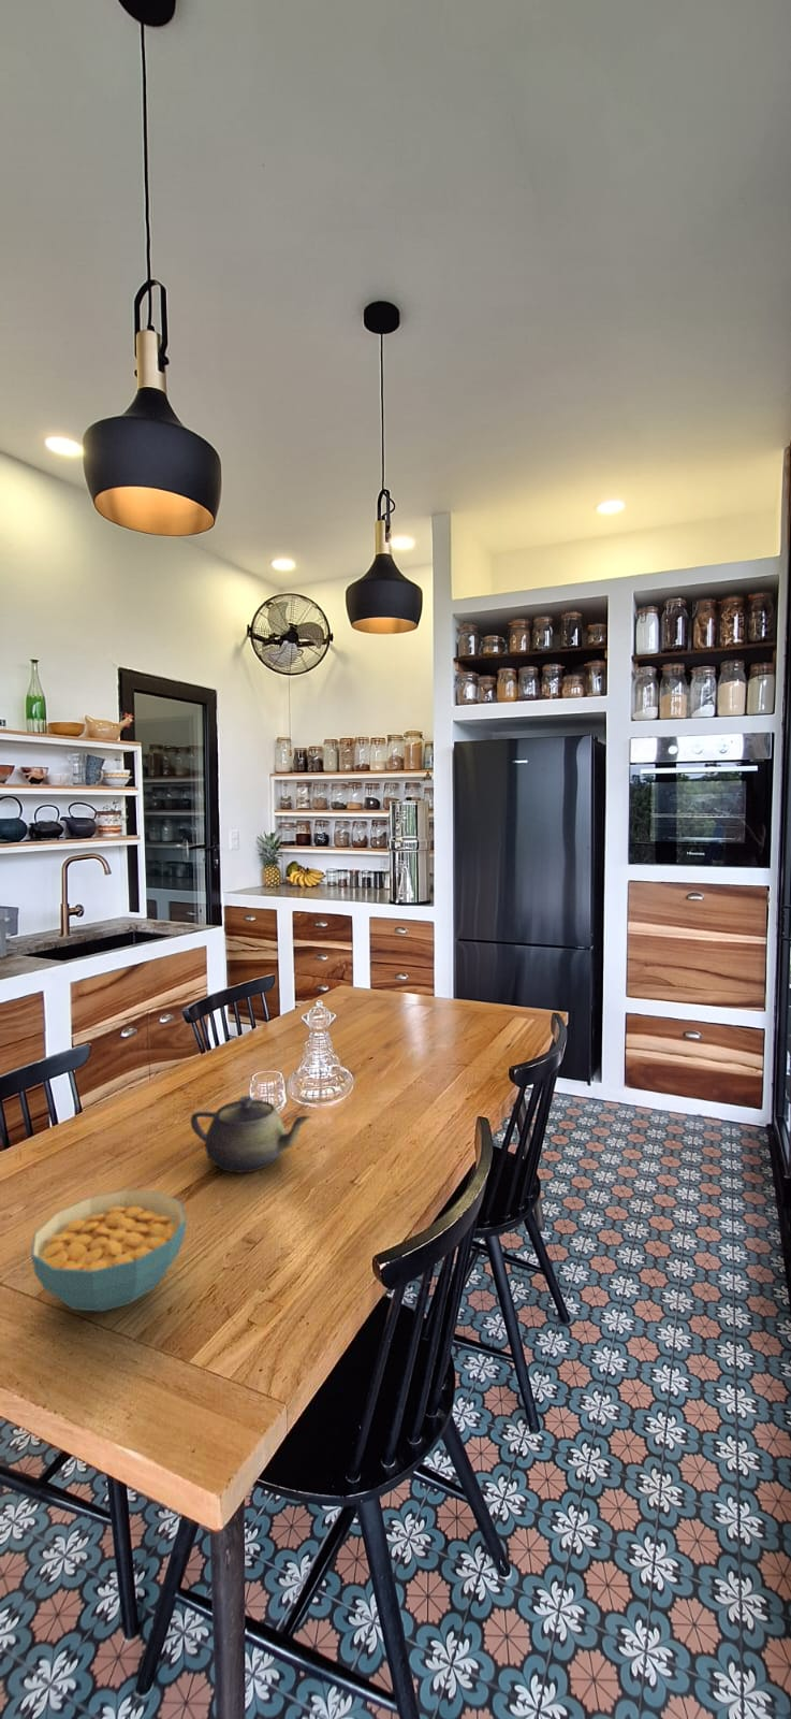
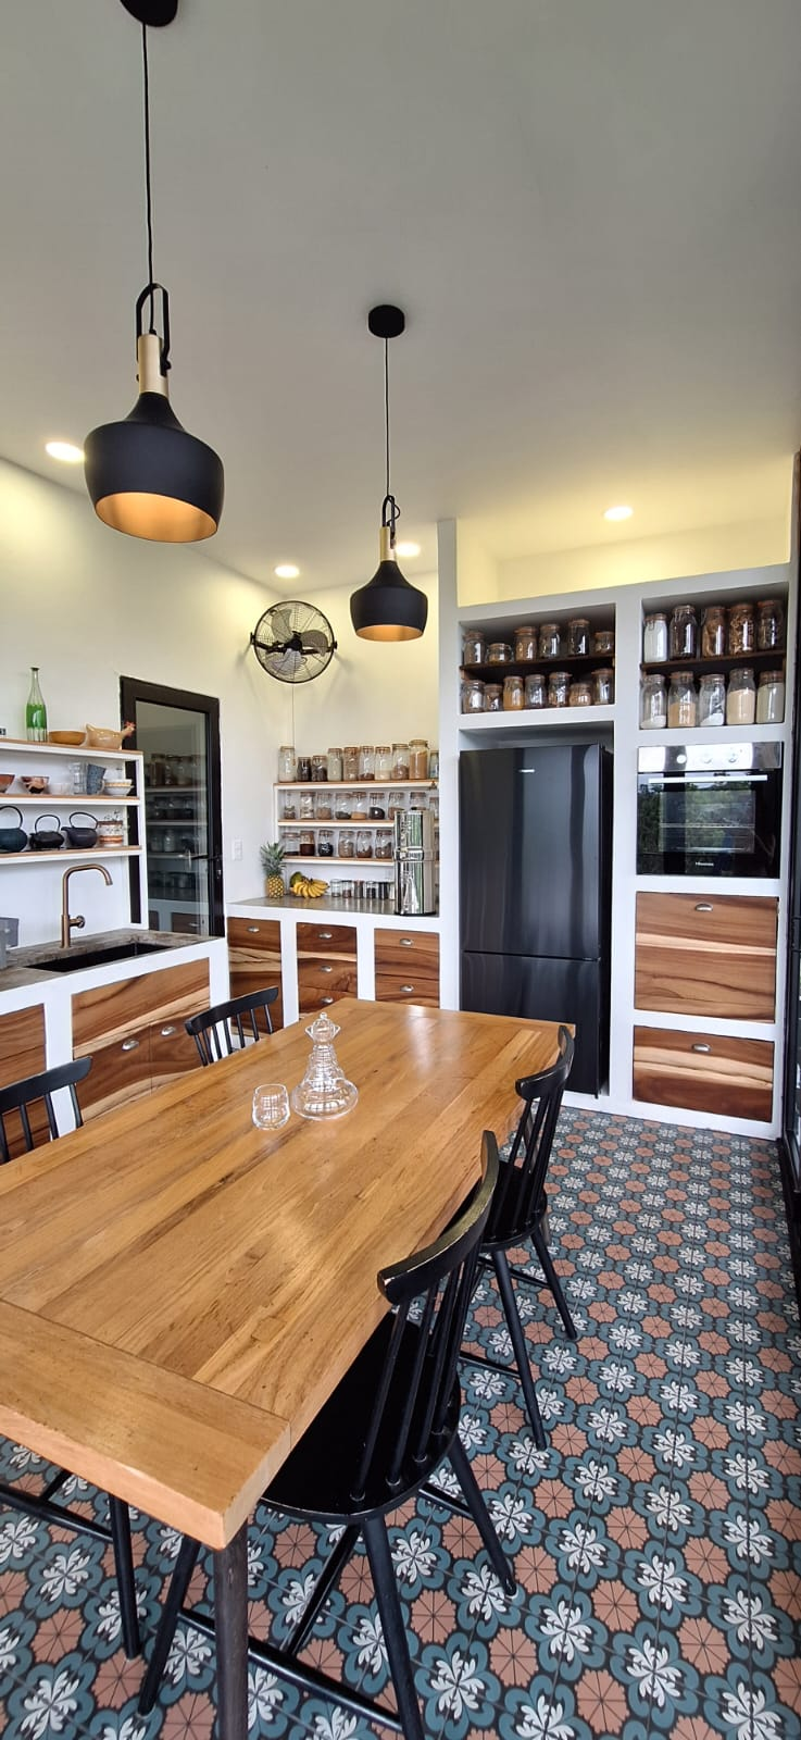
- teapot [188,1095,312,1173]
- cereal bowl [31,1189,187,1312]
